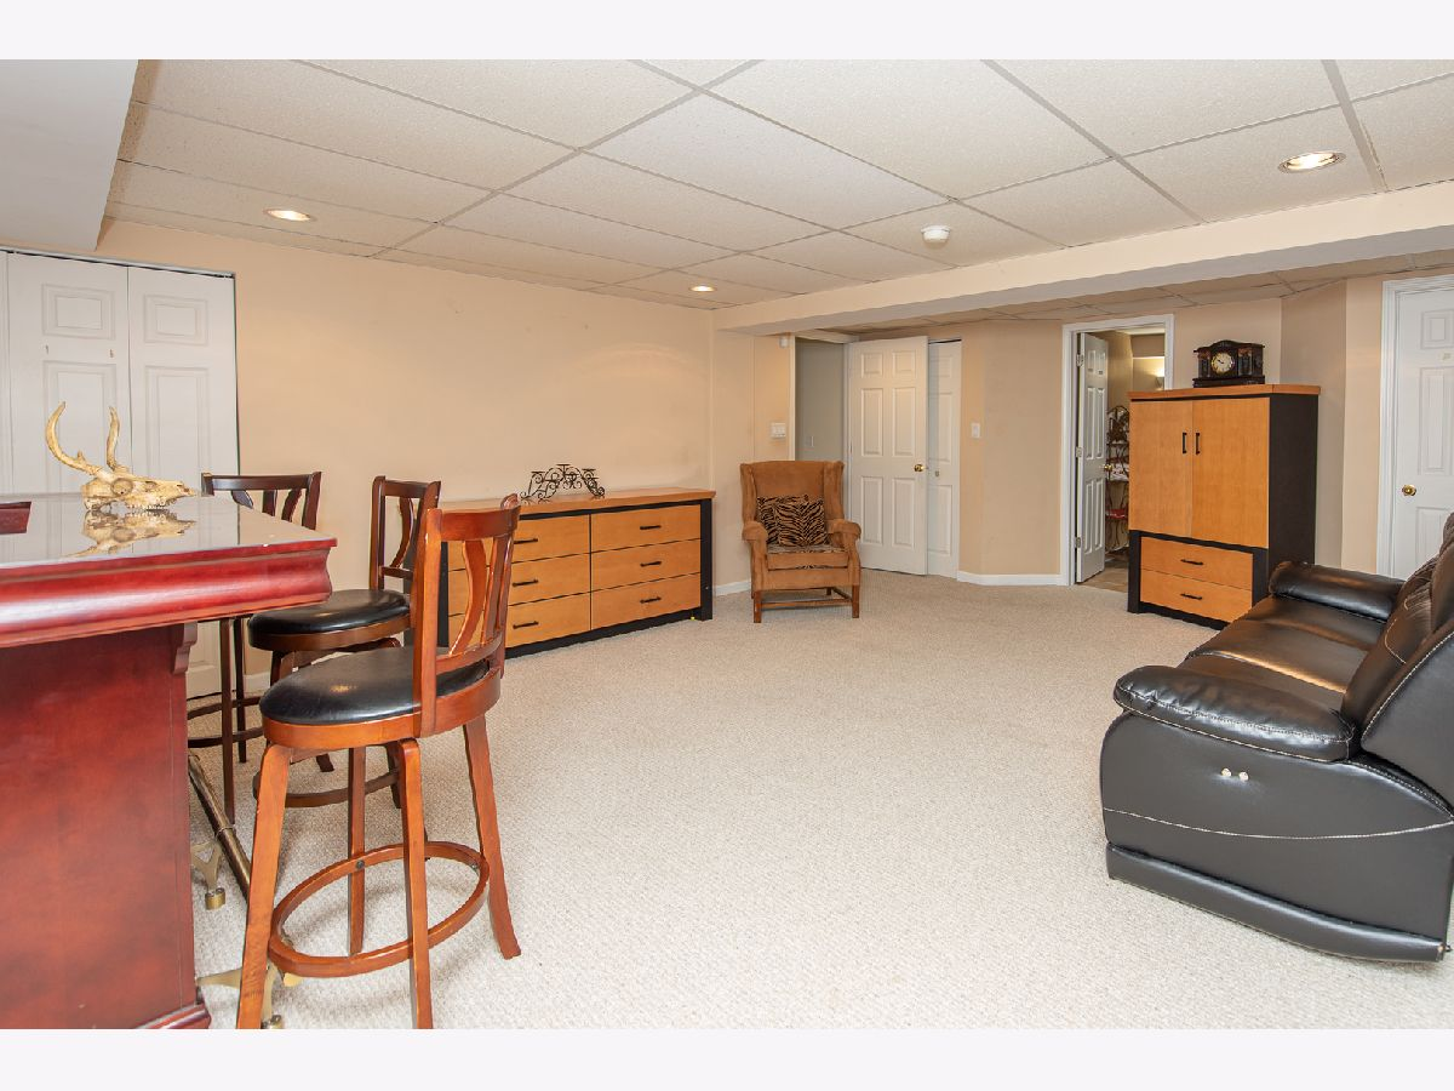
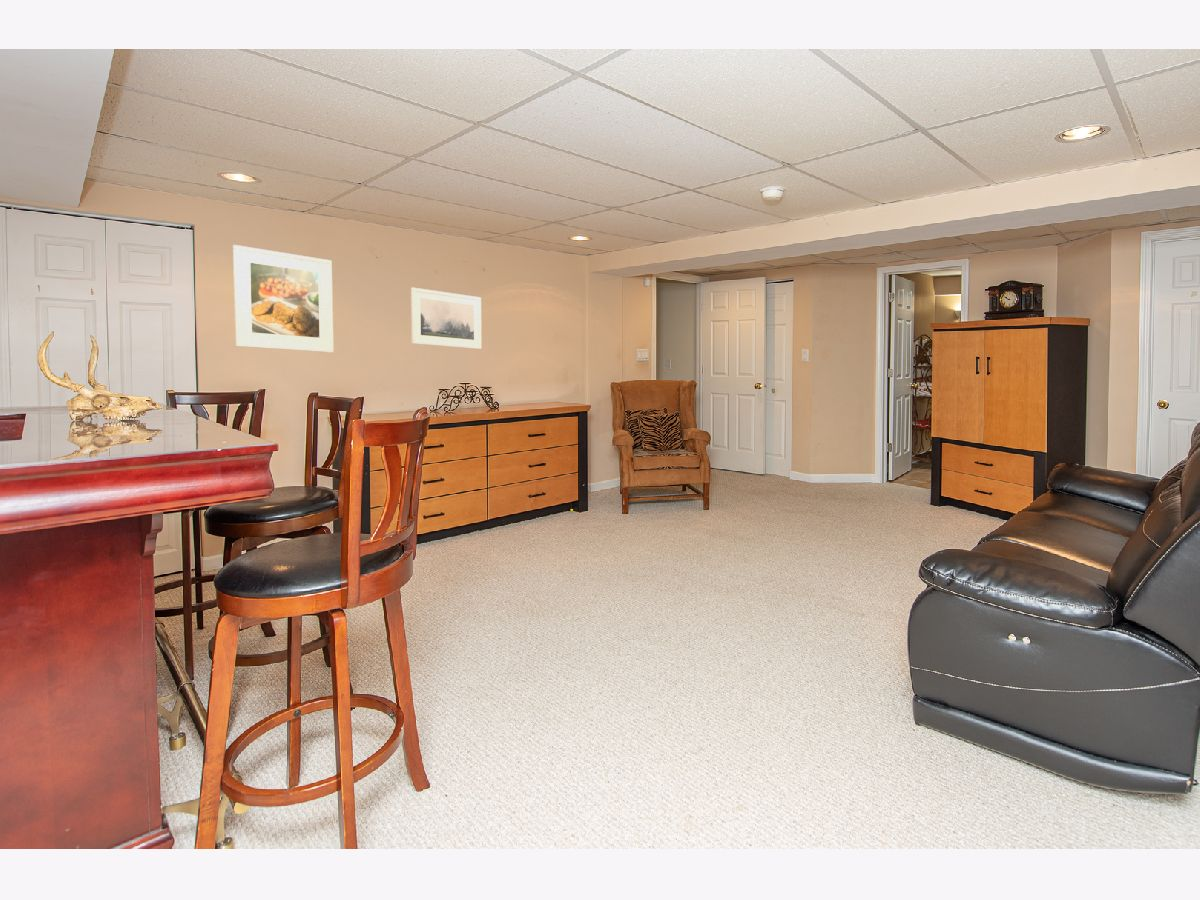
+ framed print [410,287,482,350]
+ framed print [232,244,335,354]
